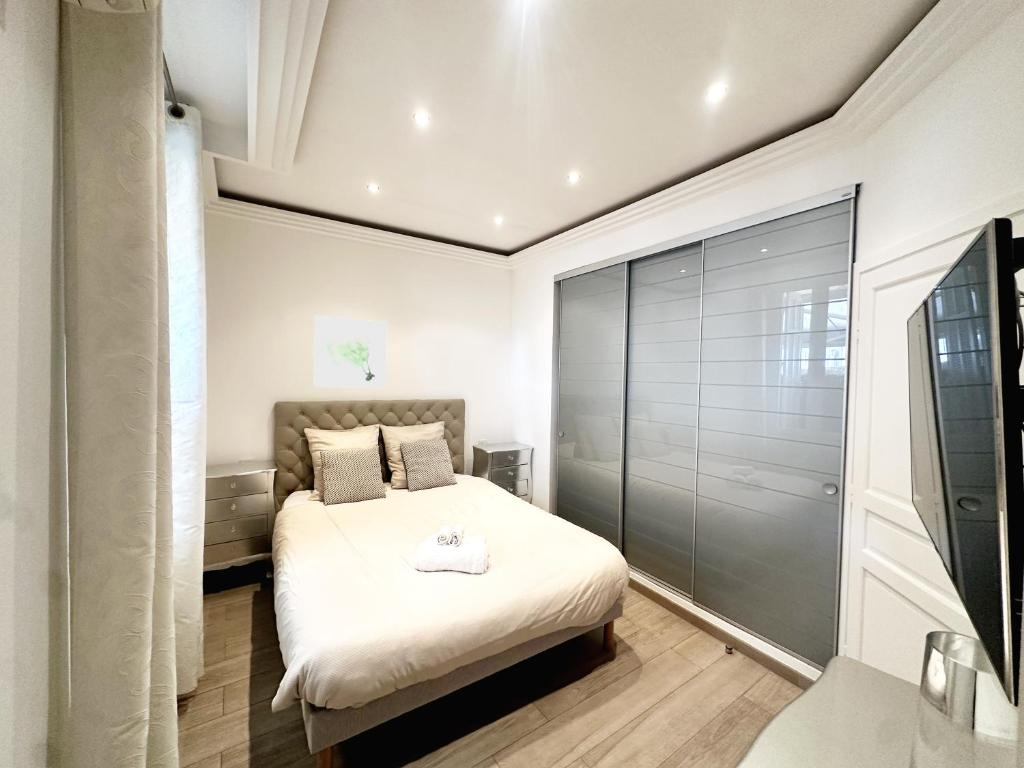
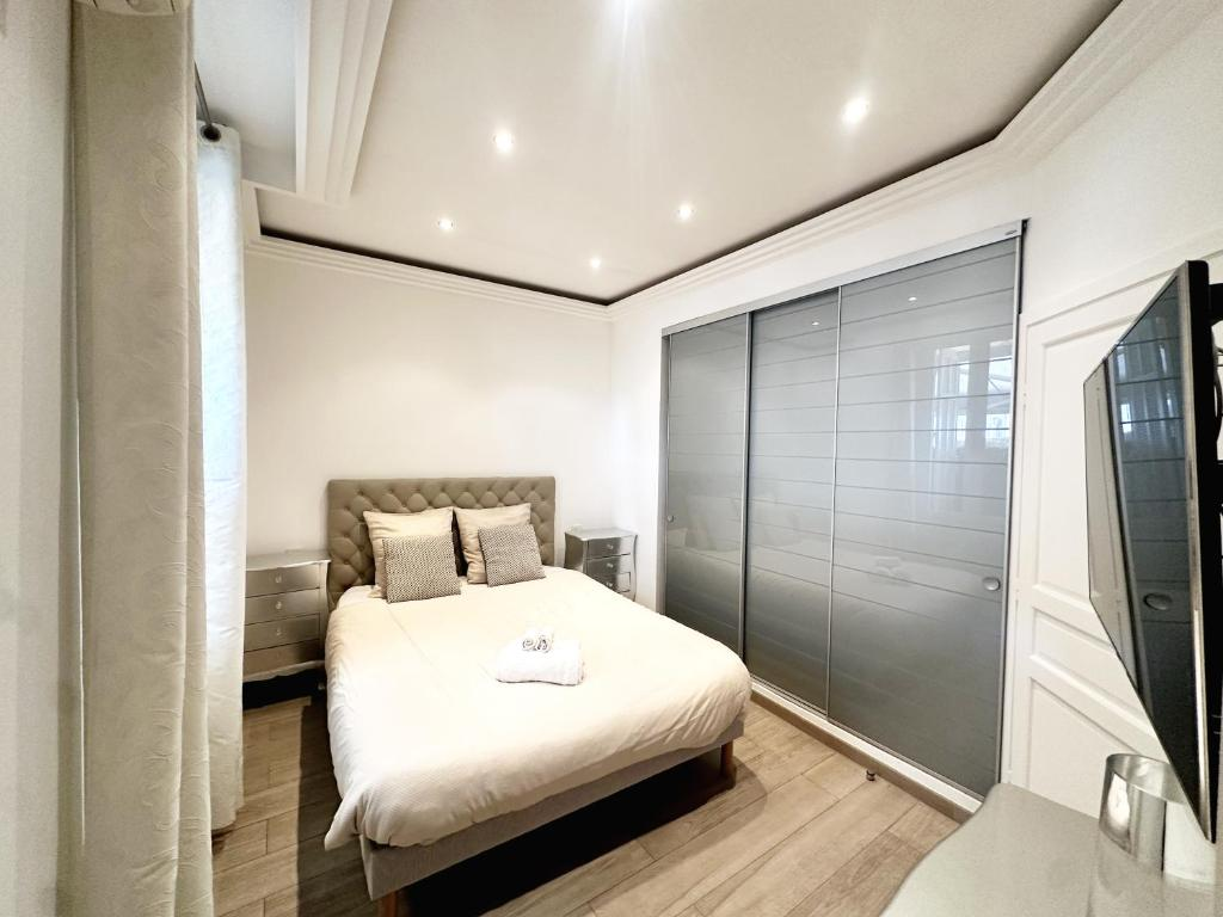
- wall art [312,315,387,388]
